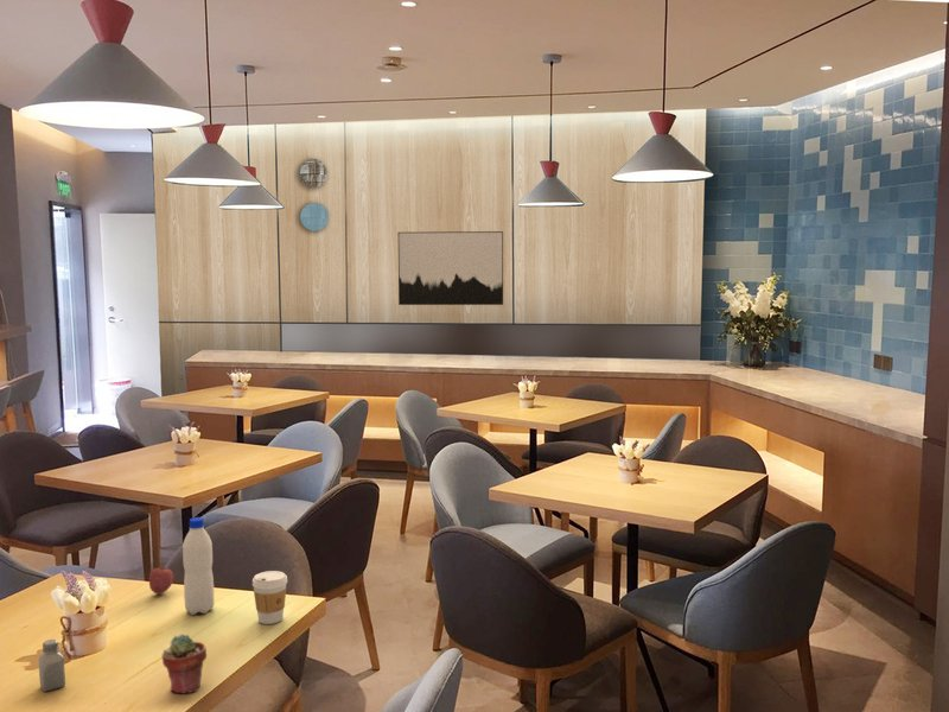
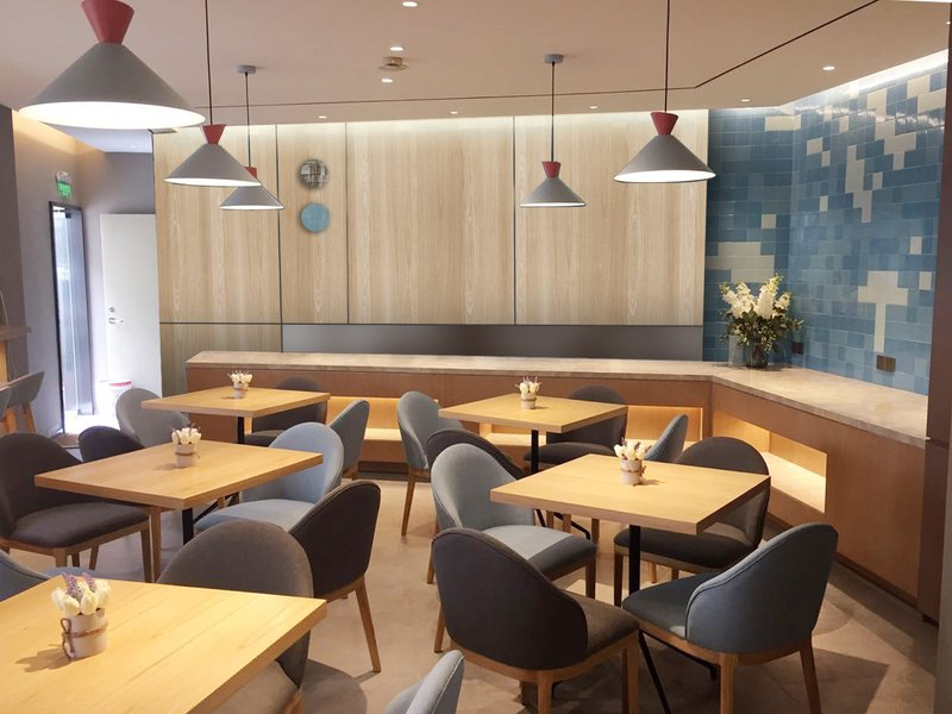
- fruit [148,565,174,596]
- coffee cup [251,570,288,625]
- potted succulent [161,634,208,695]
- wall art [397,230,504,306]
- saltshaker [38,638,66,693]
- water bottle [181,516,215,616]
